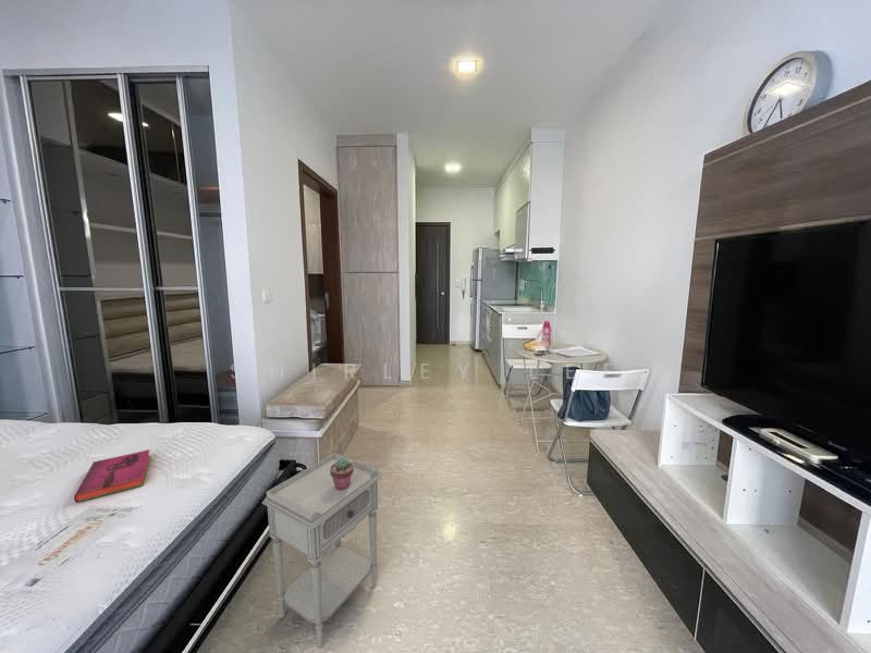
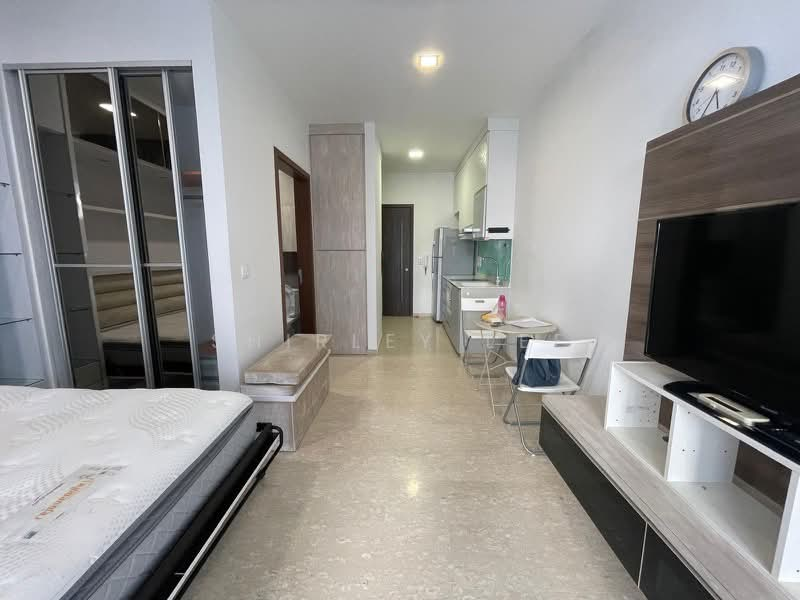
- hardback book [73,448,151,504]
- potted succulent [330,456,354,491]
- nightstand [261,452,383,650]
